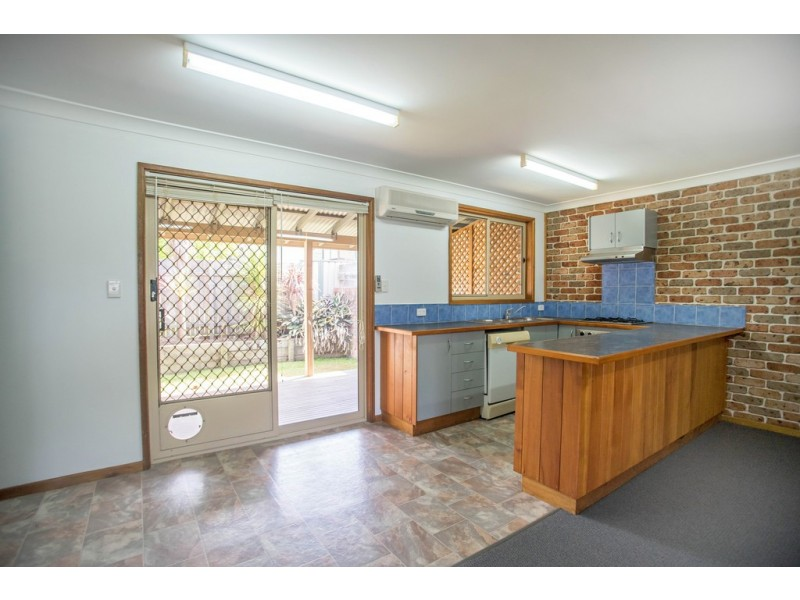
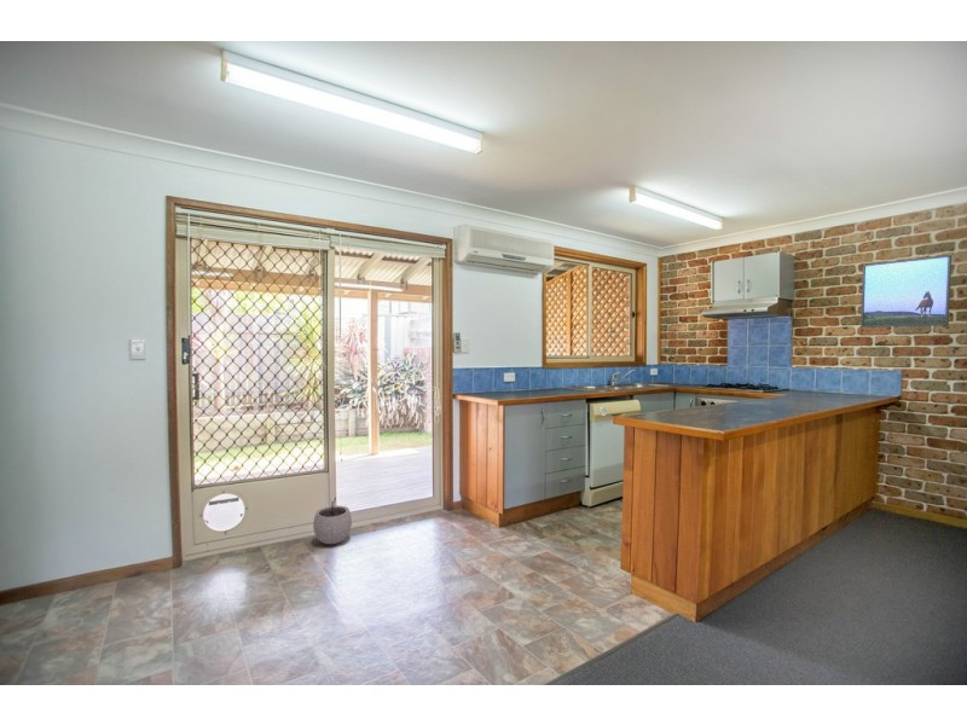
+ plant pot [312,497,353,545]
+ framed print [859,254,952,329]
